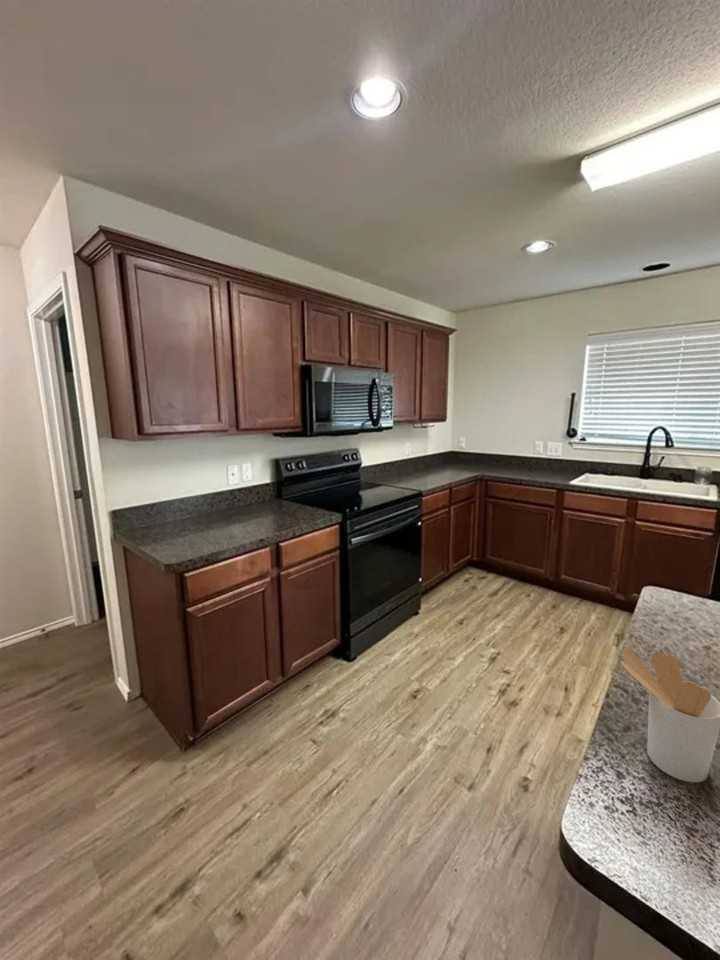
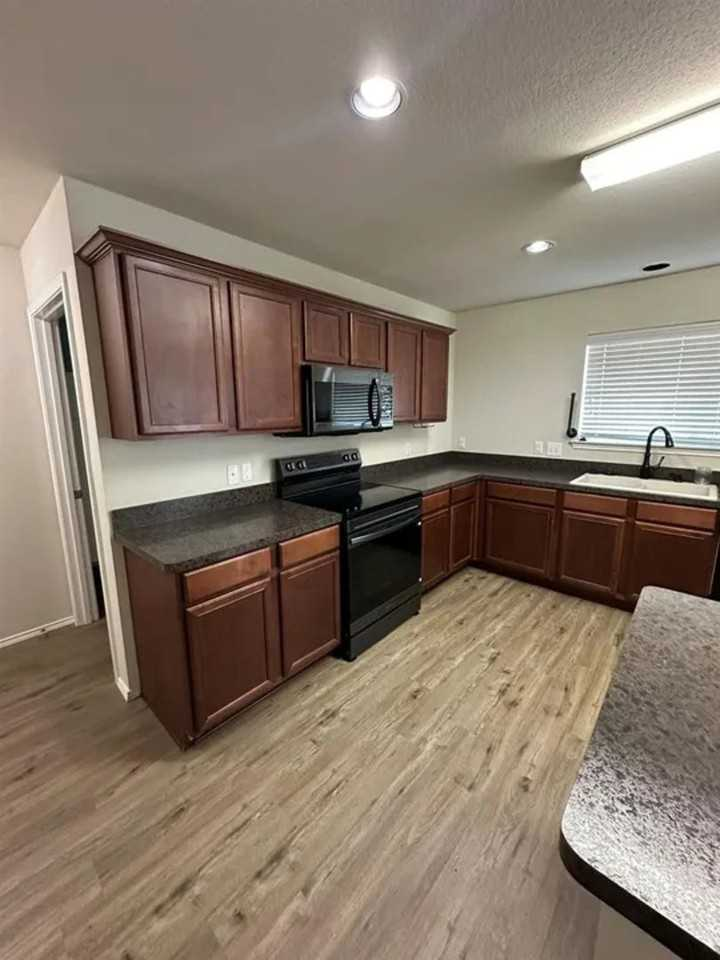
- utensil holder [620,647,720,783]
